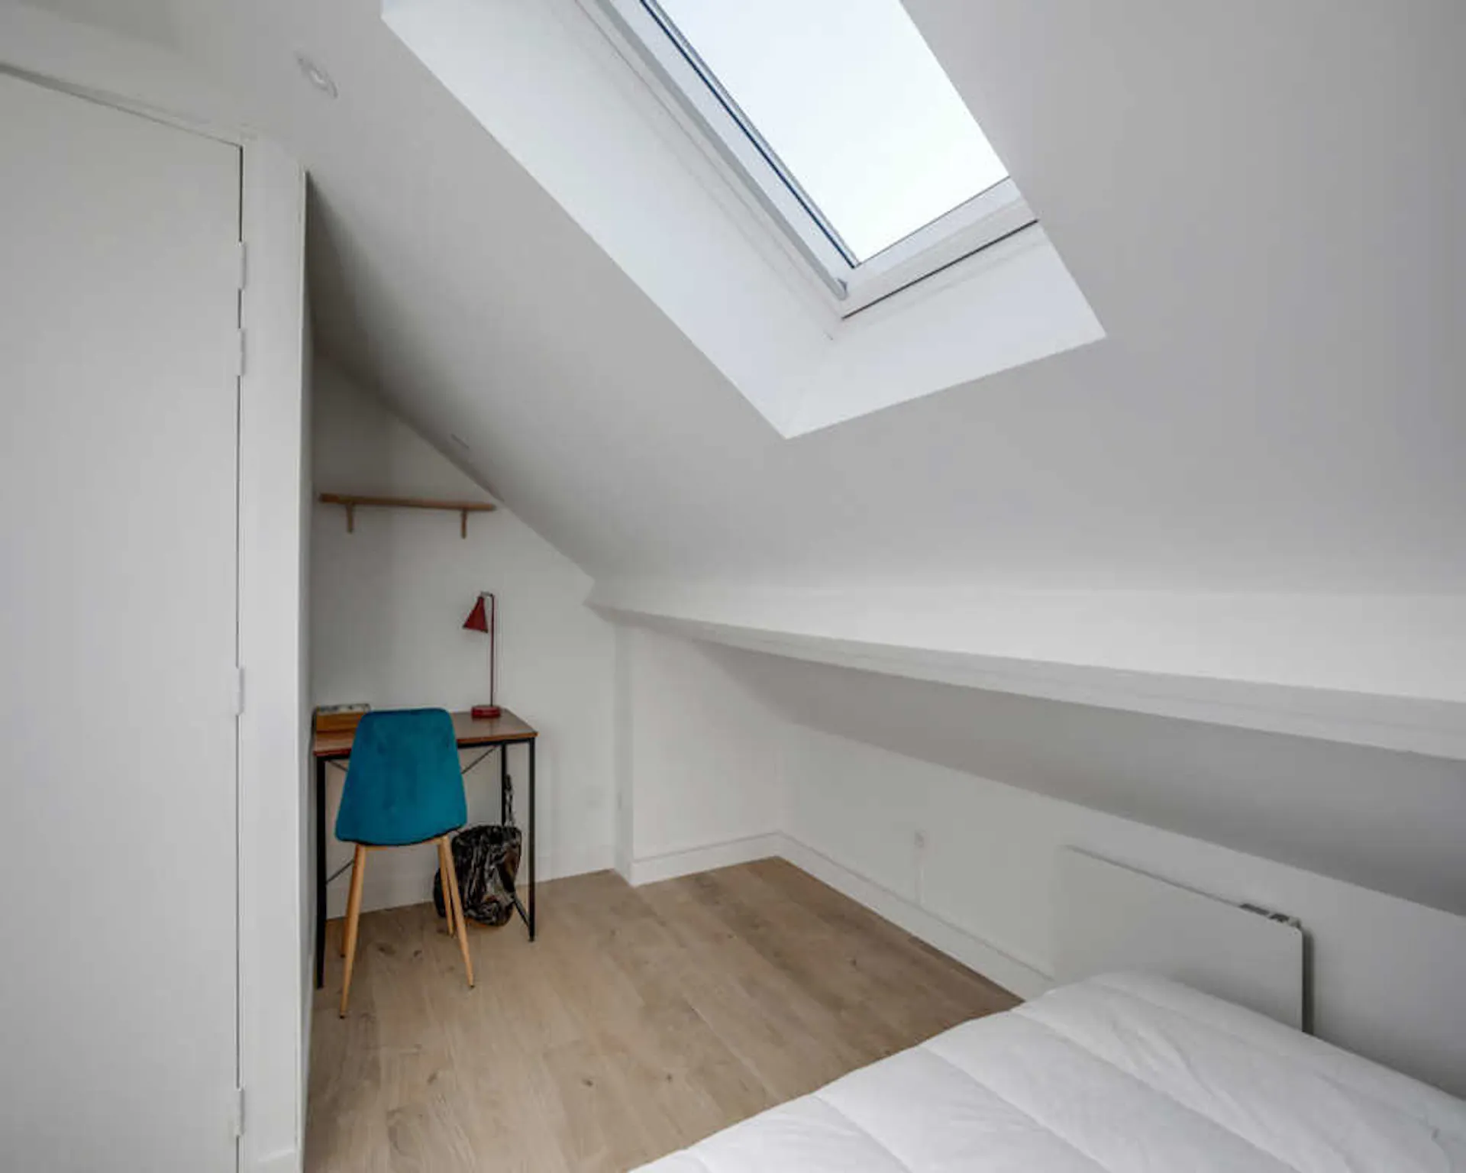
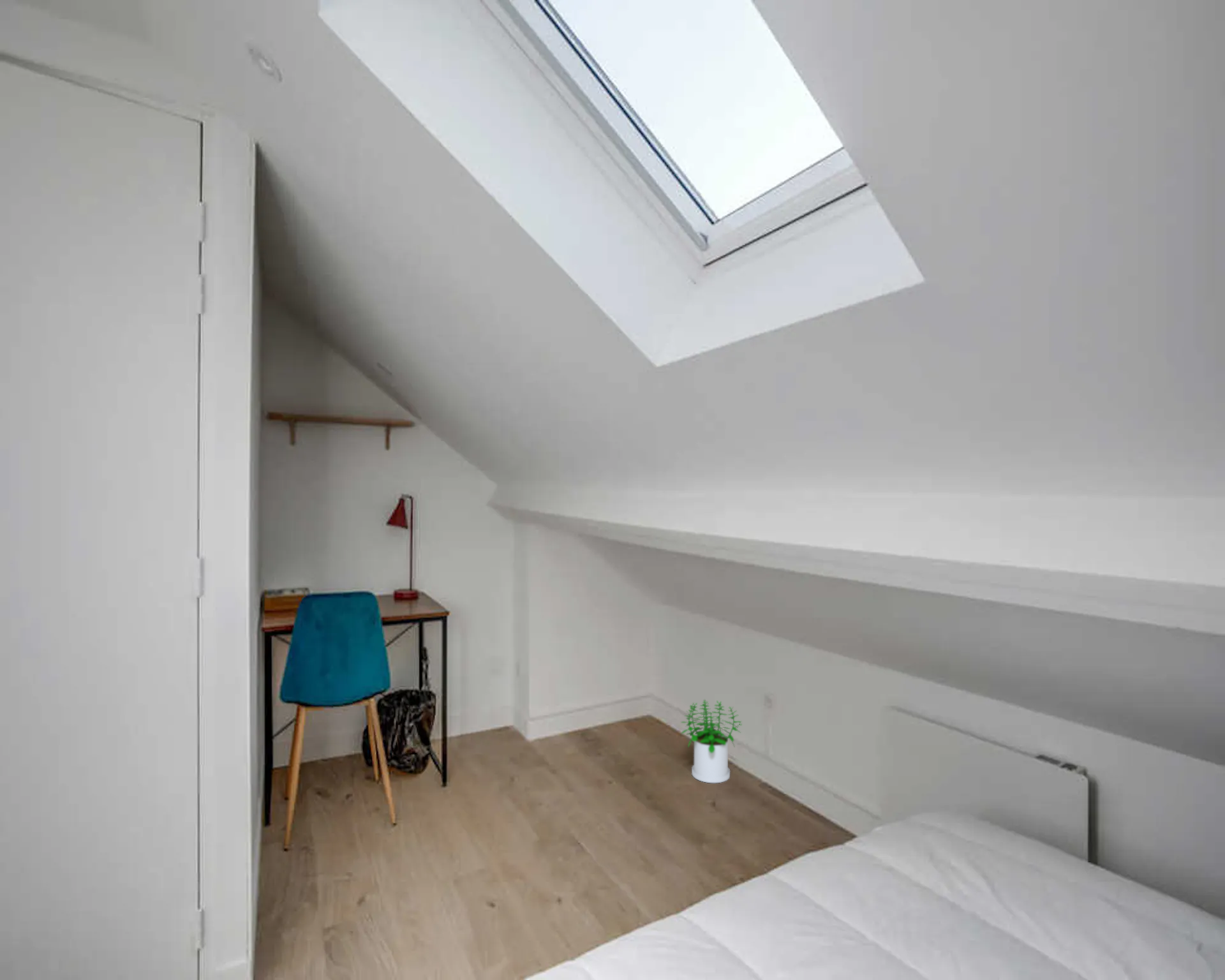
+ potted plant [680,699,743,783]
